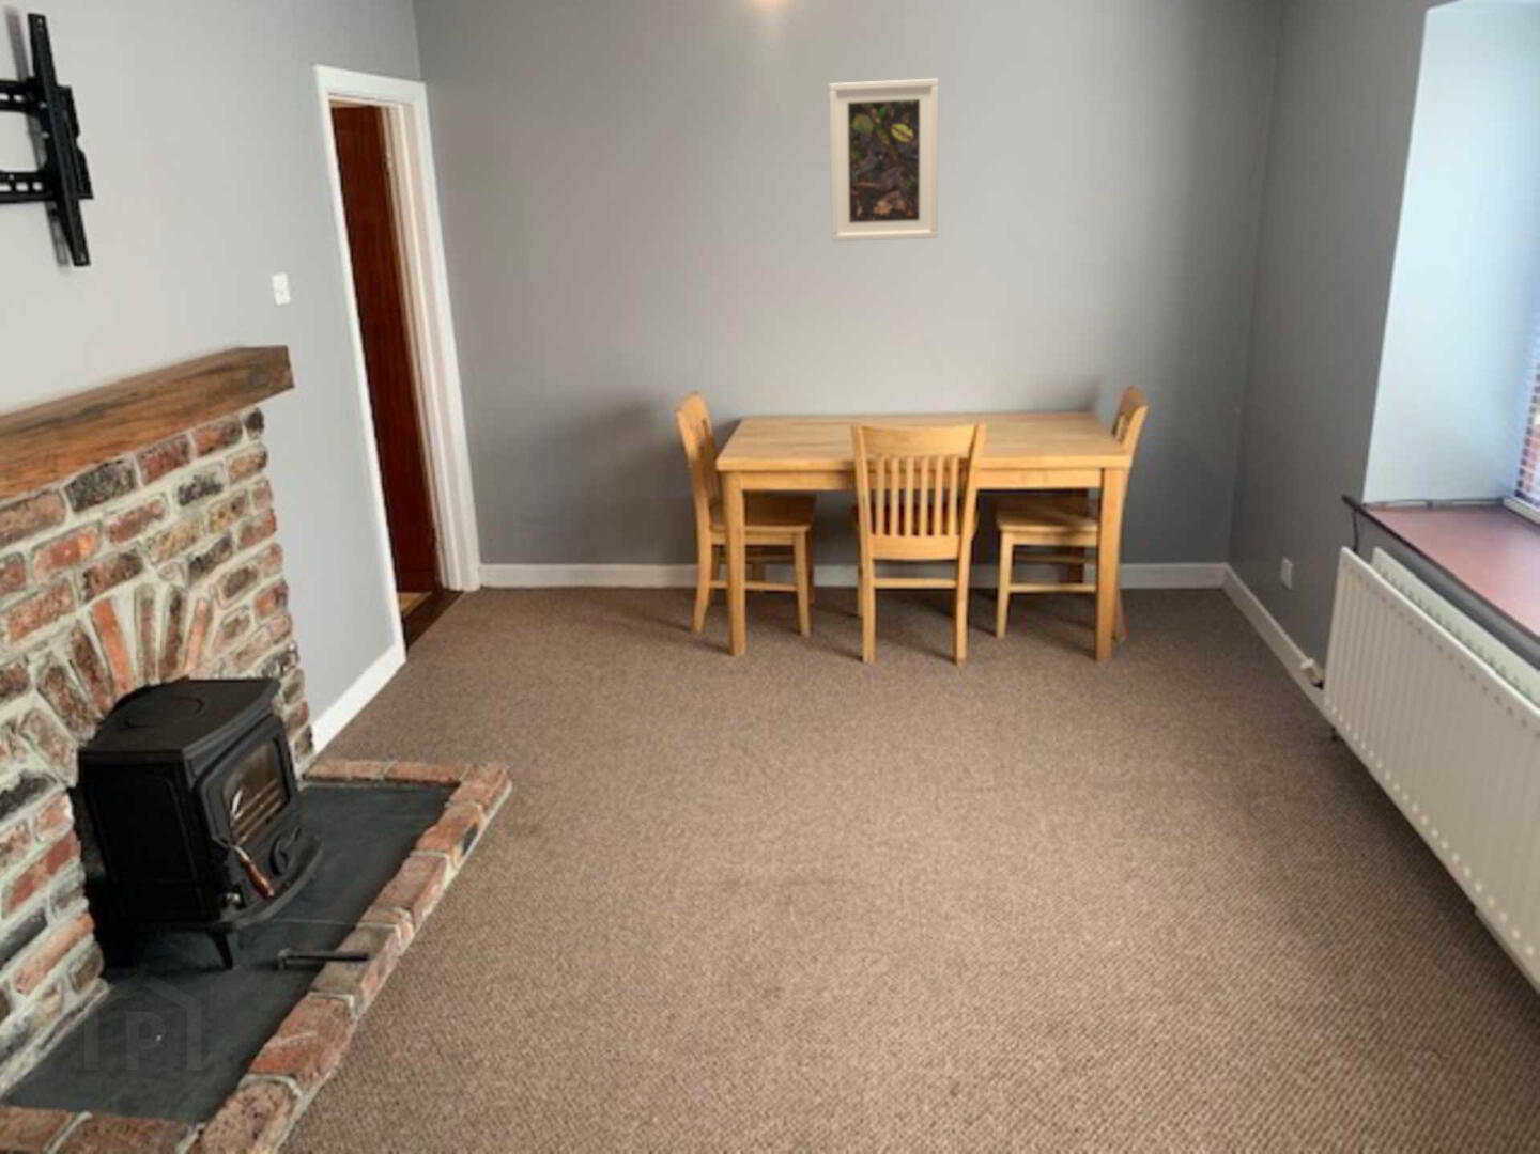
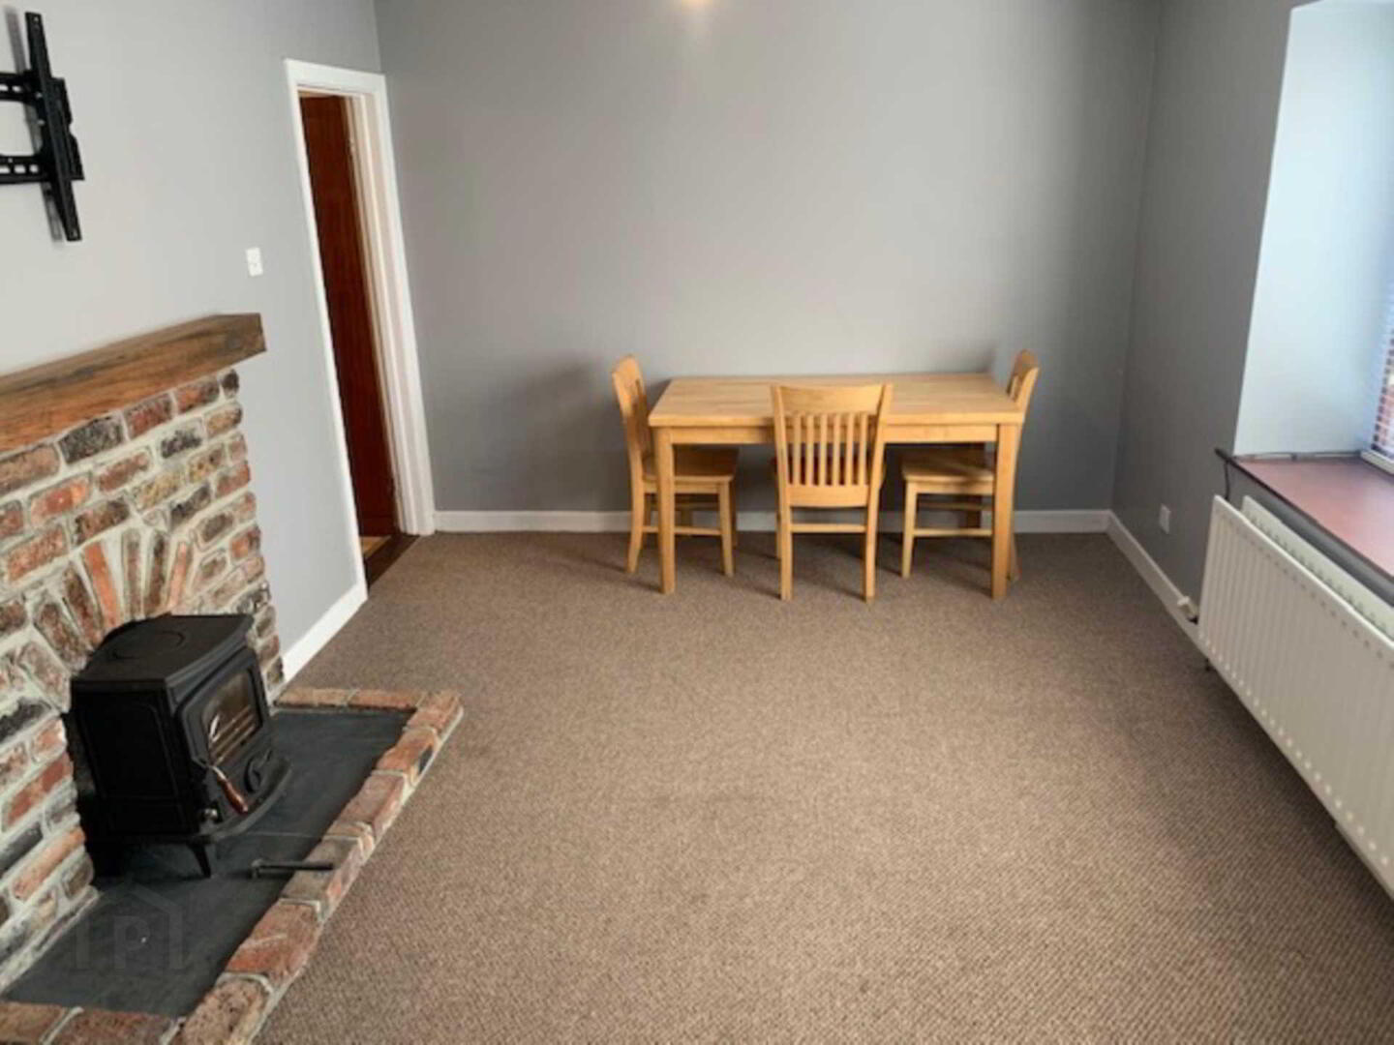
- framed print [828,78,940,242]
